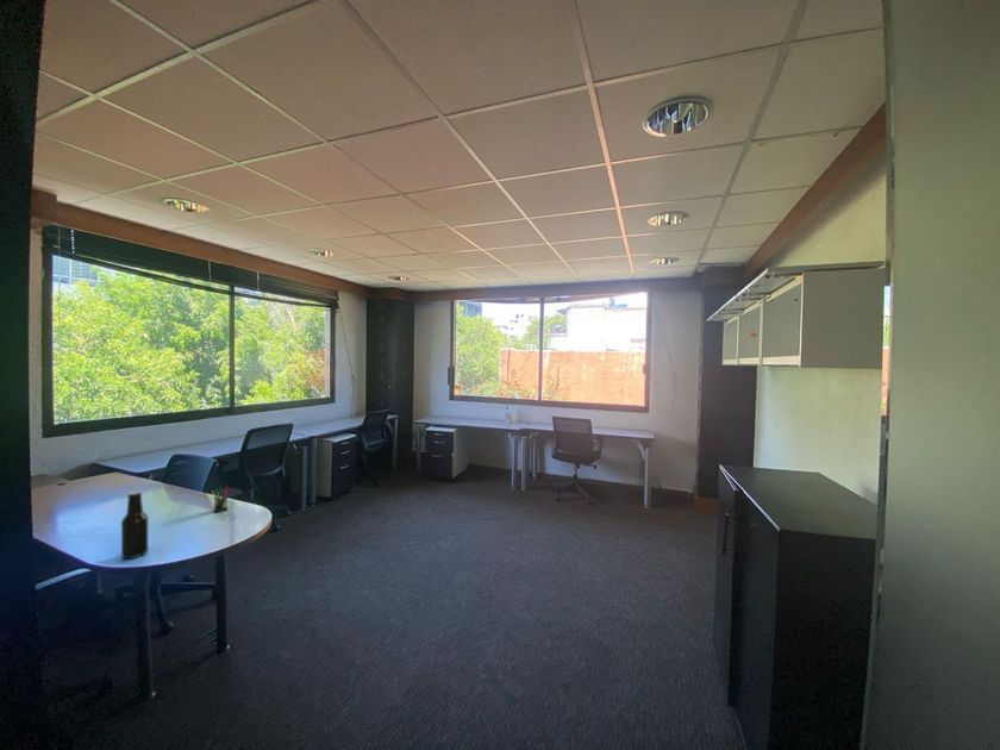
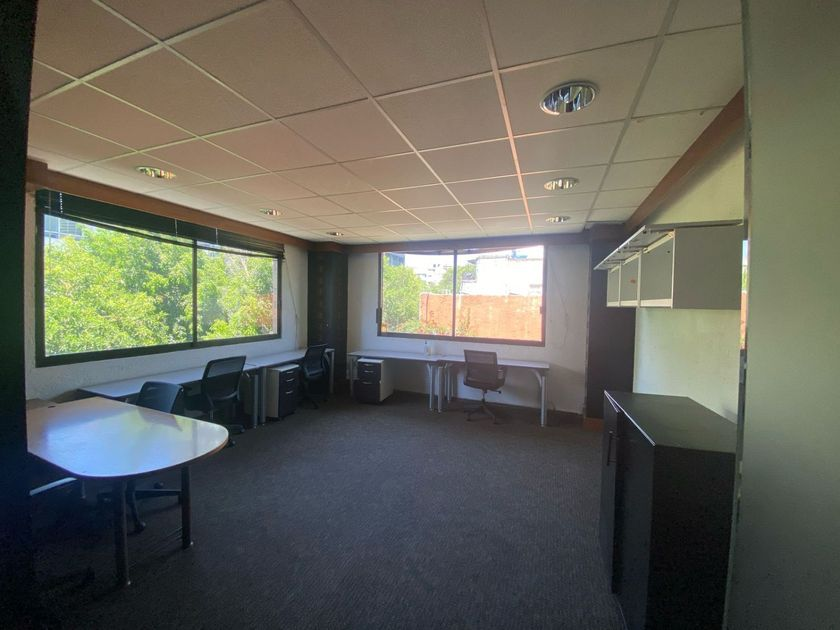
- beer bottle [120,490,150,560]
- pen holder [211,485,232,513]
